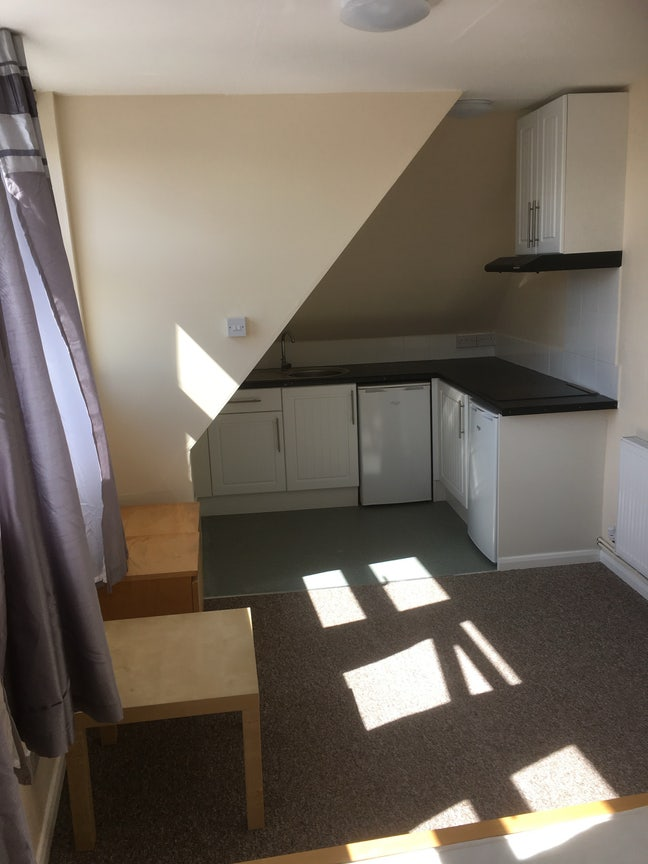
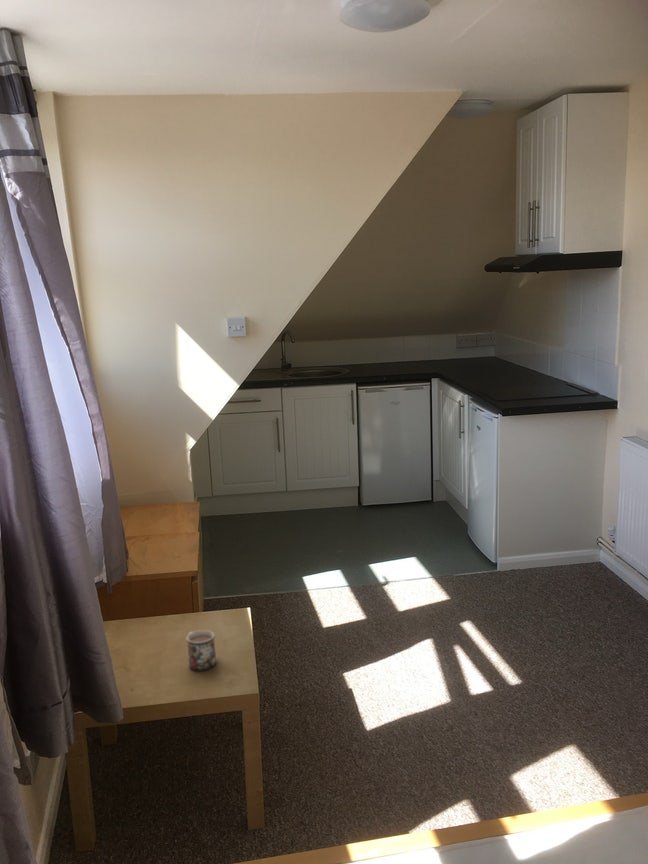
+ mug [186,629,217,671]
